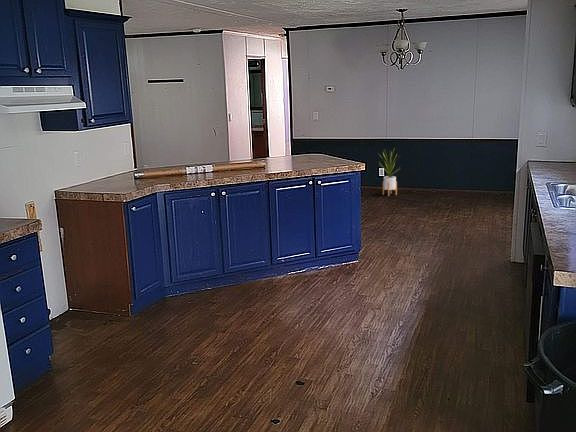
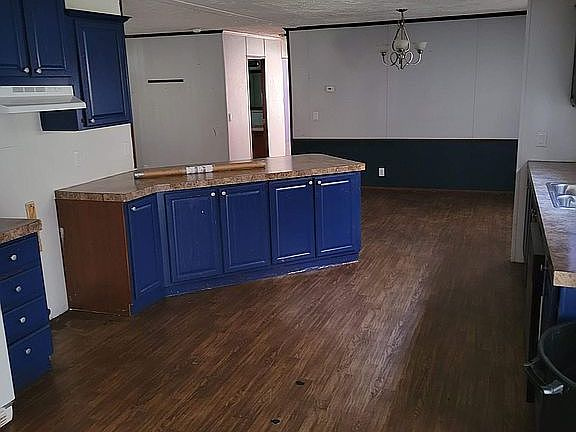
- house plant [377,147,401,197]
